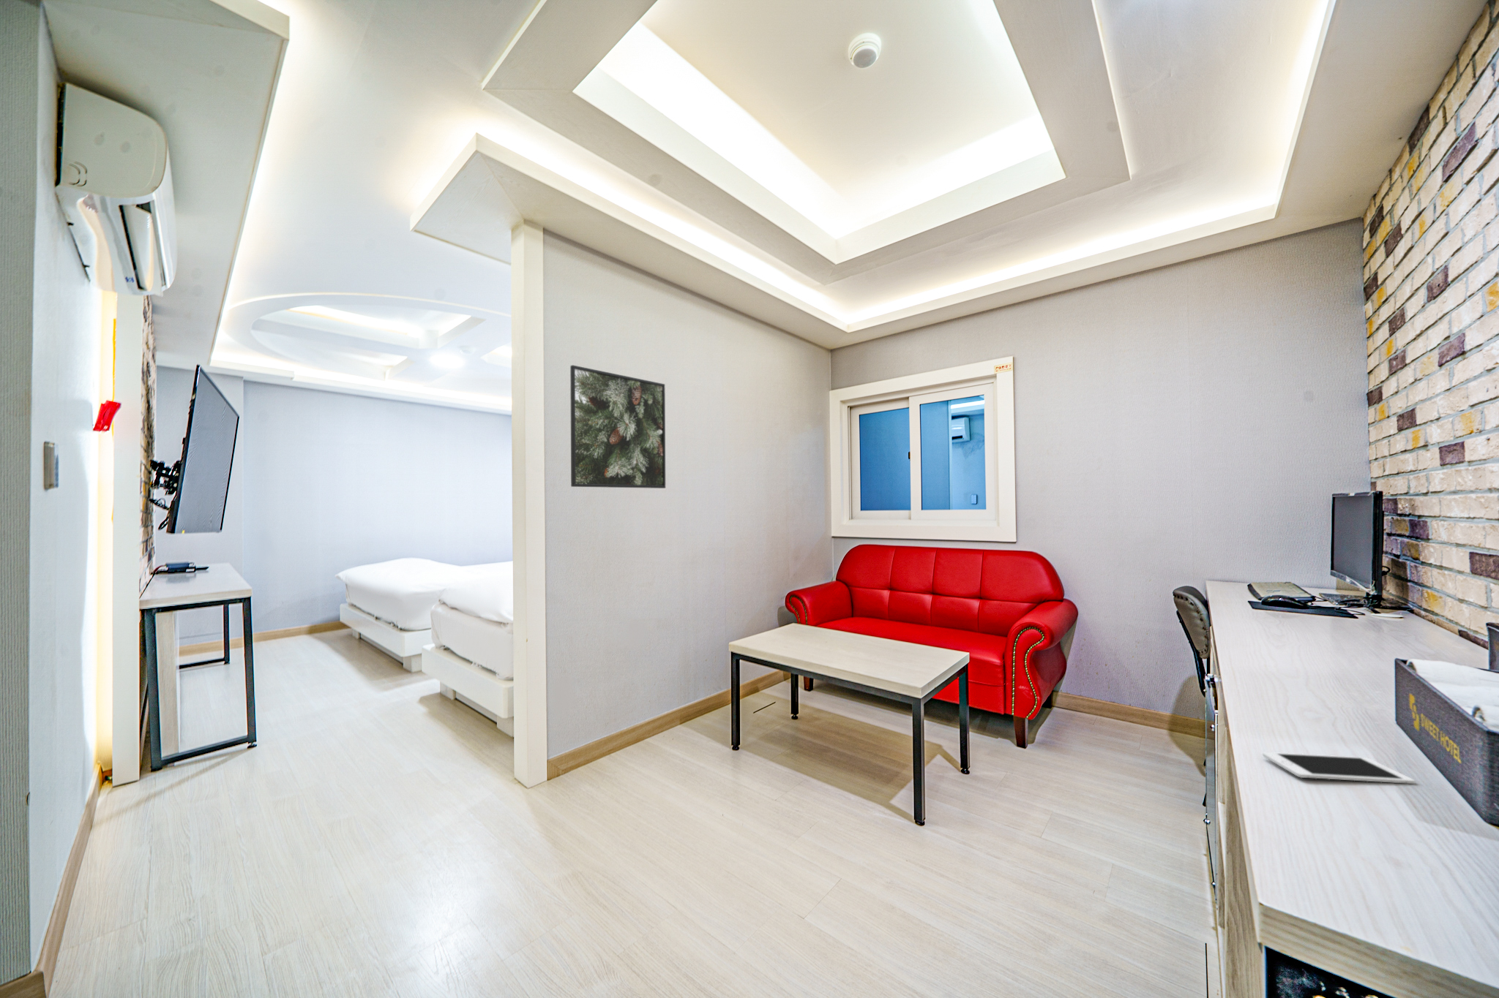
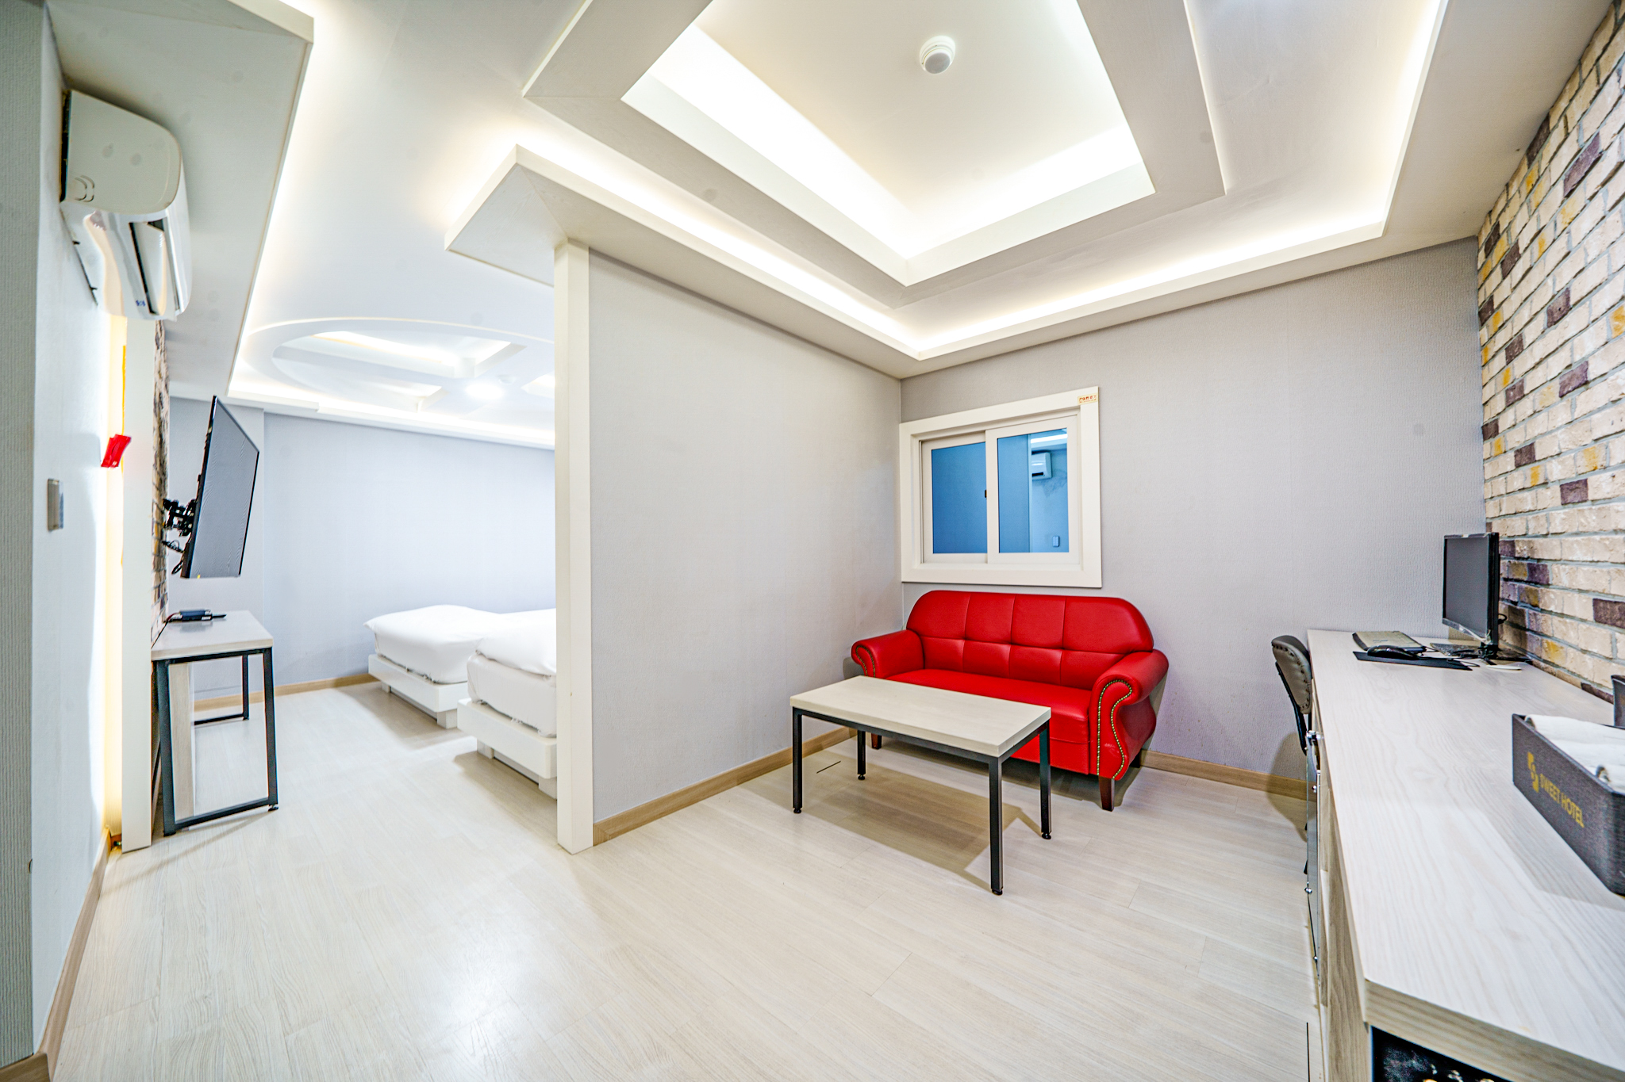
- cell phone [1262,752,1415,784]
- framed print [570,364,666,489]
